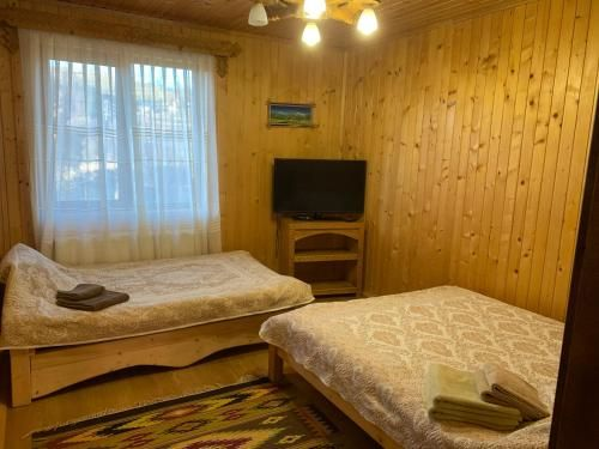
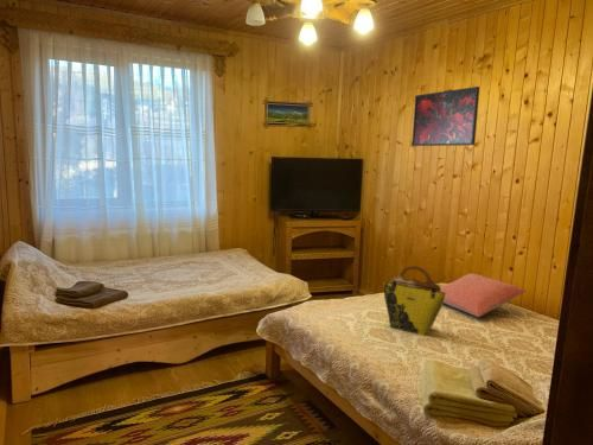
+ tote bag [382,265,446,337]
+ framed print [410,85,480,147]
+ pillow [440,273,527,318]
